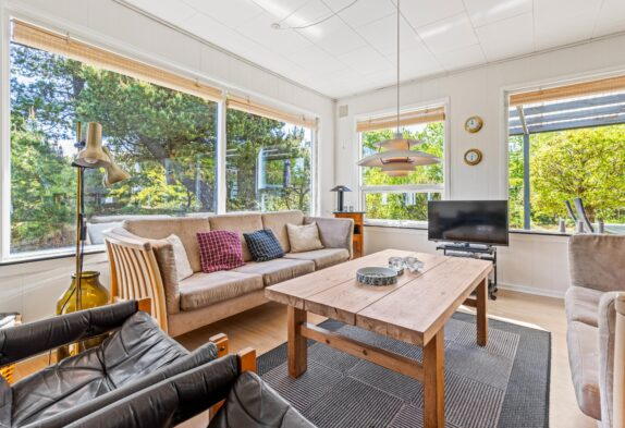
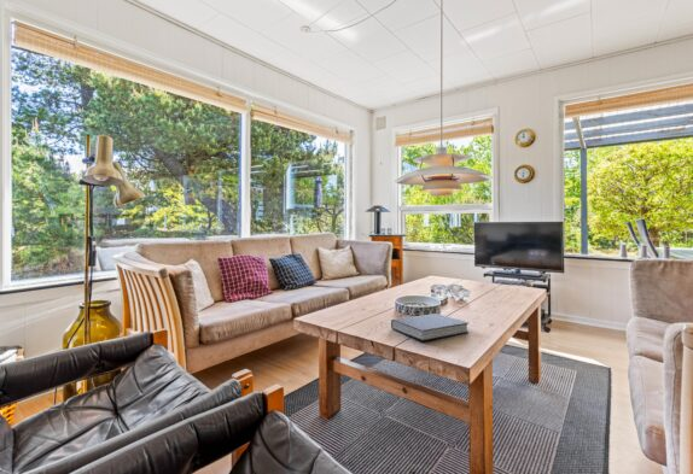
+ book [390,312,470,343]
